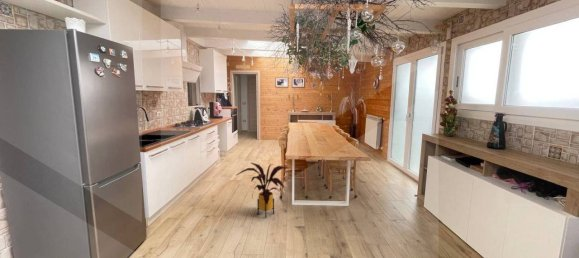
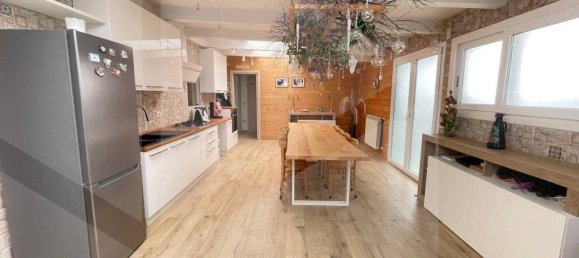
- house plant [235,162,290,219]
